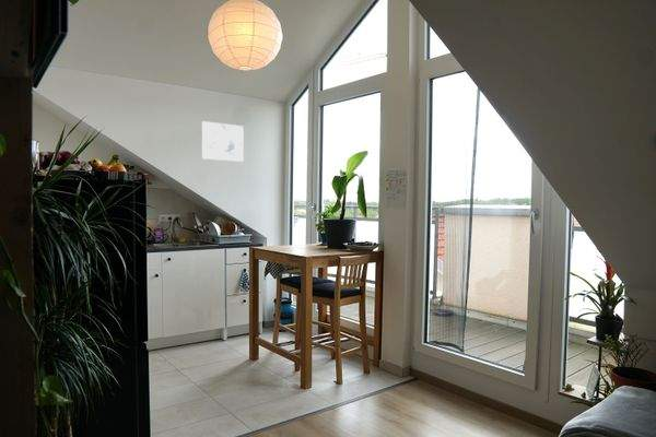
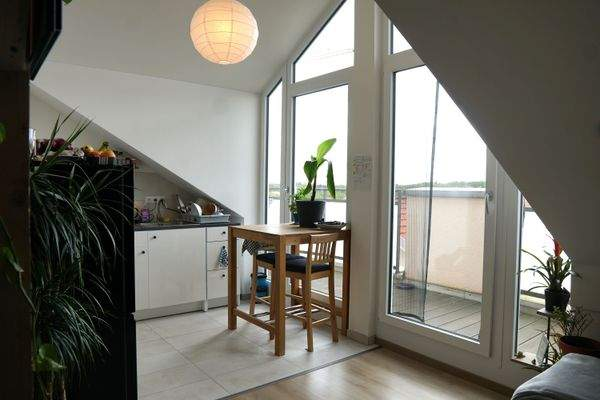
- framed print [200,120,245,163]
